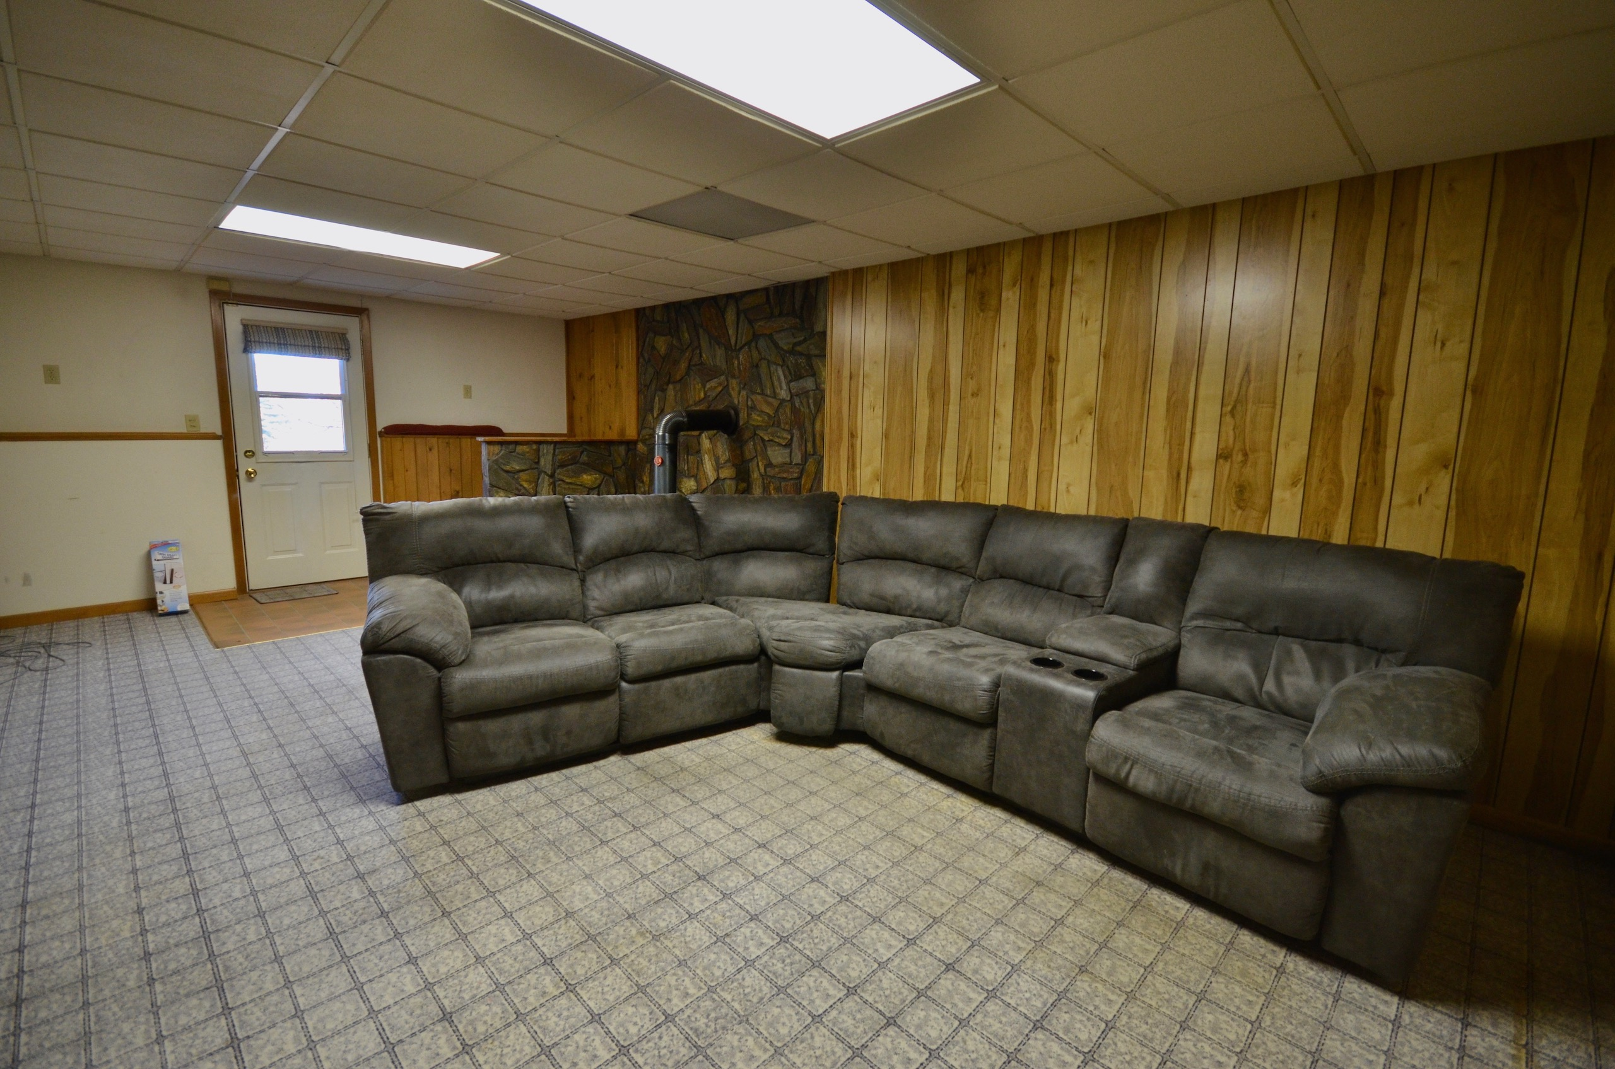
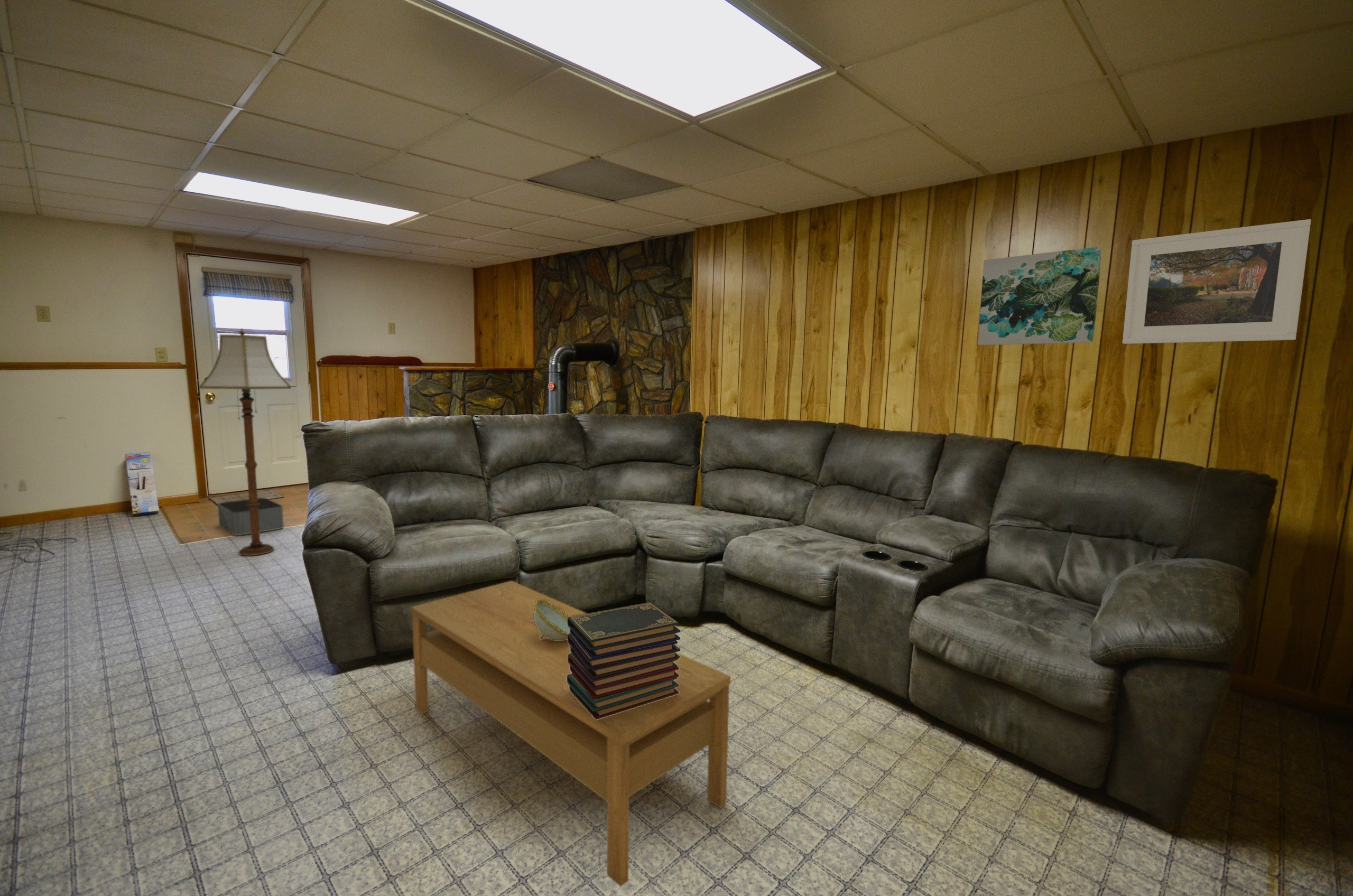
+ wall art [977,246,1102,346]
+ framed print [1122,219,1312,344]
+ floor lamp [199,328,292,556]
+ book stack [567,602,681,720]
+ decorative bowl [534,599,571,640]
+ storage bin [217,498,284,536]
+ coffee table [411,580,731,888]
